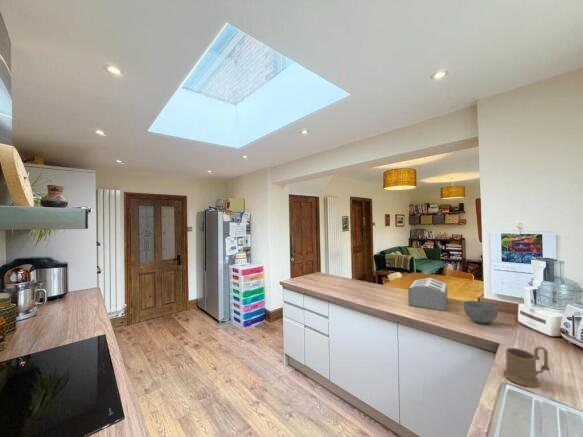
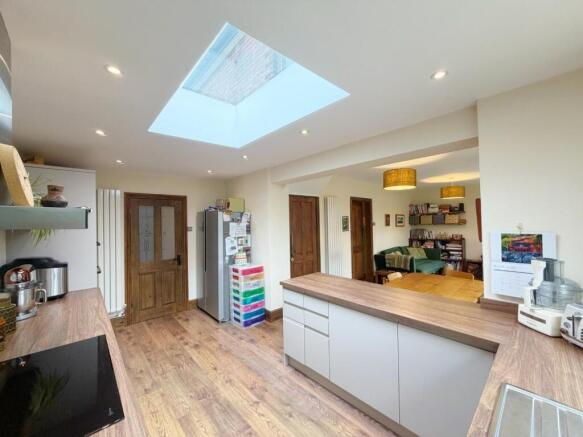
- bowl [463,300,499,325]
- mug [503,346,551,388]
- toaster [407,277,448,312]
